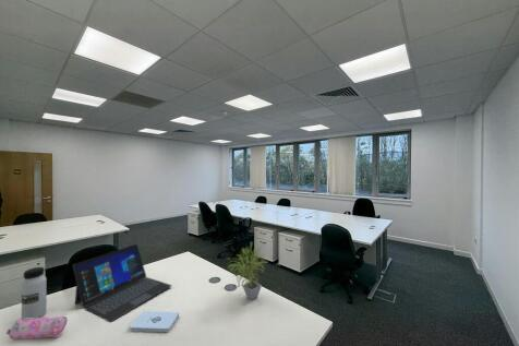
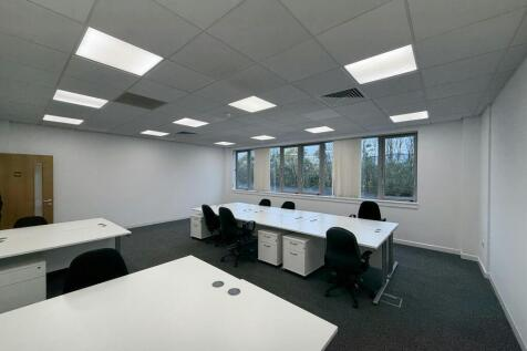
- potted plant [226,241,267,301]
- notepad [130,310,180,333]
- laptop [72,243,172,323]
- water bottle [21,266,48,319]
- pencil case [5,315,69,341]
